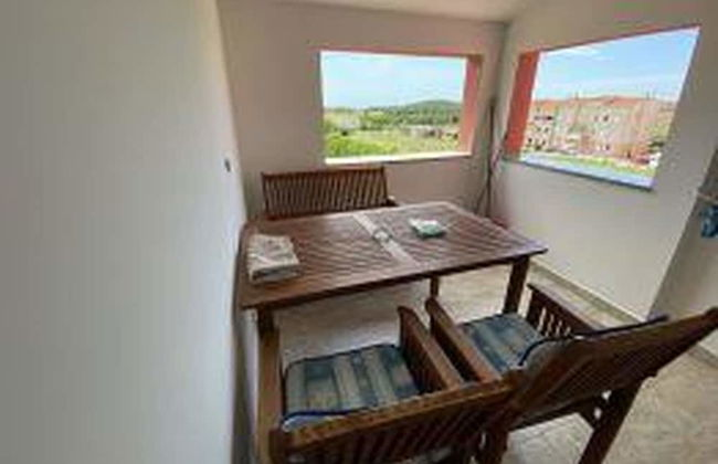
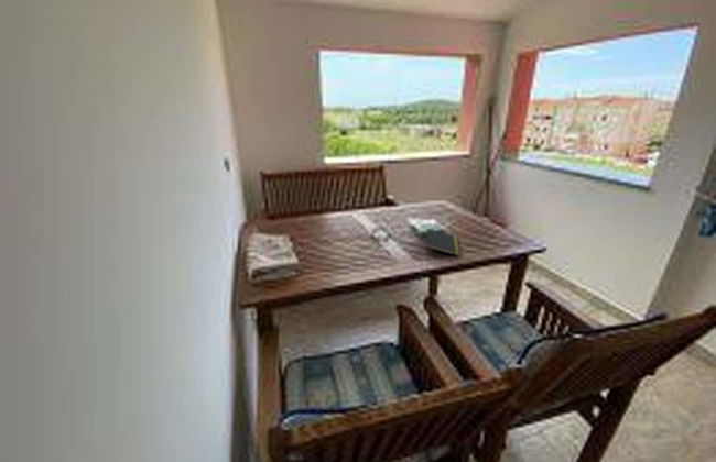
+ notepad [424,228,463,257]
